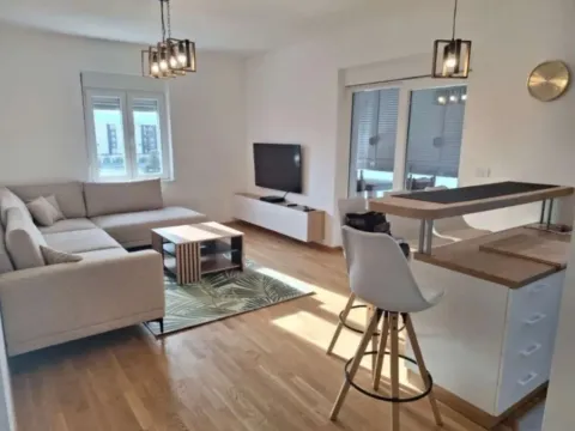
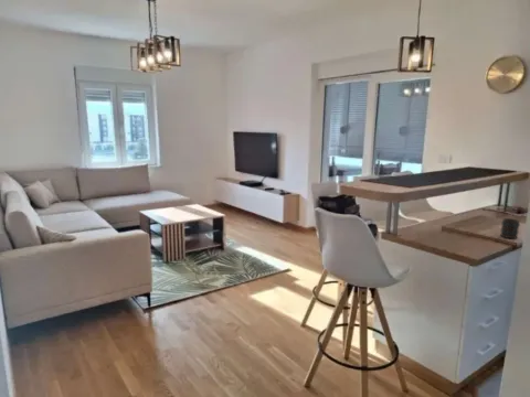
+ mug [499,217,521,239]
